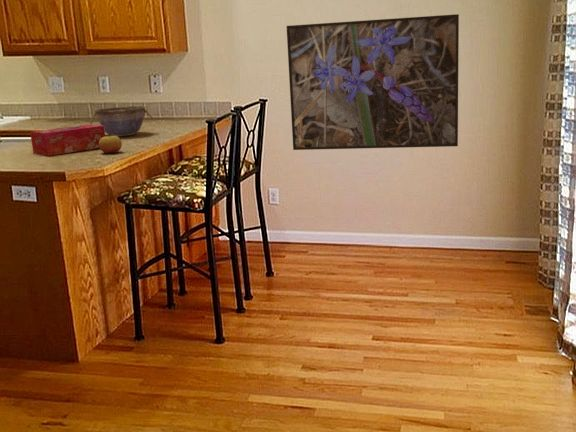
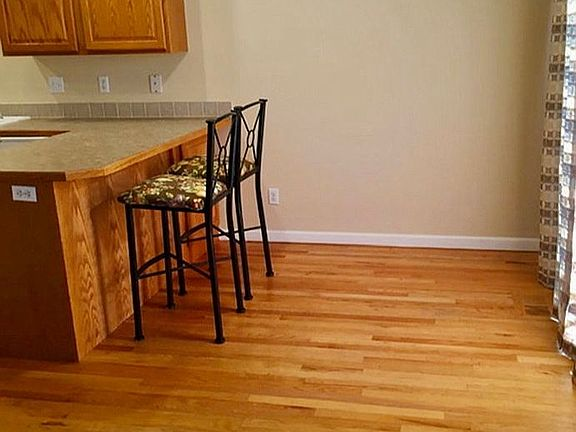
- tissue box [29,123,106,157]
- apple [99,135,123,154]
- bowl [89,105,154,138]
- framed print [286,13,460,151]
